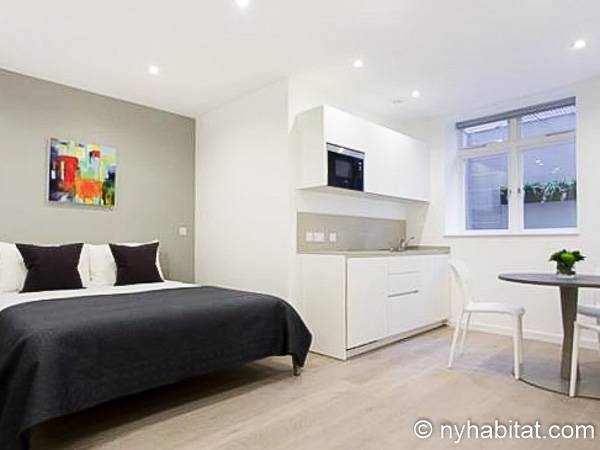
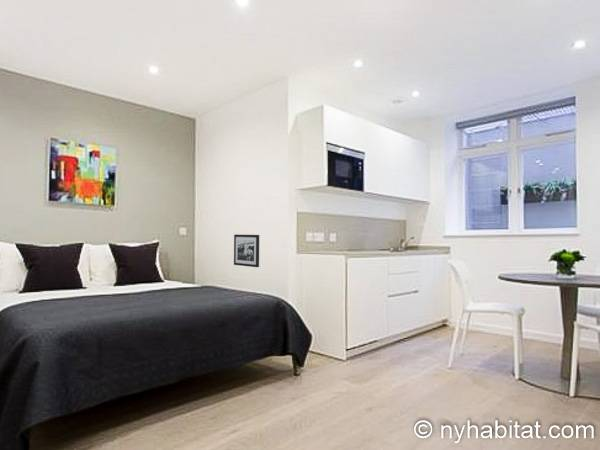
+ picture frame [233,234,260,268]
